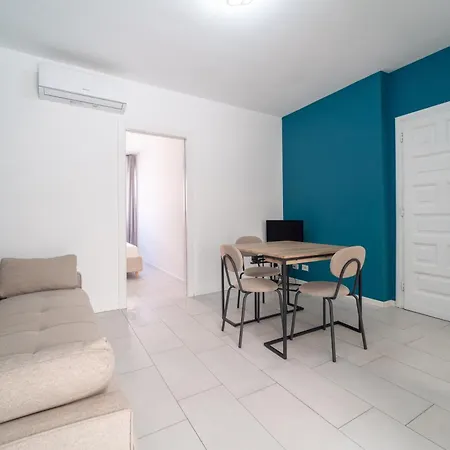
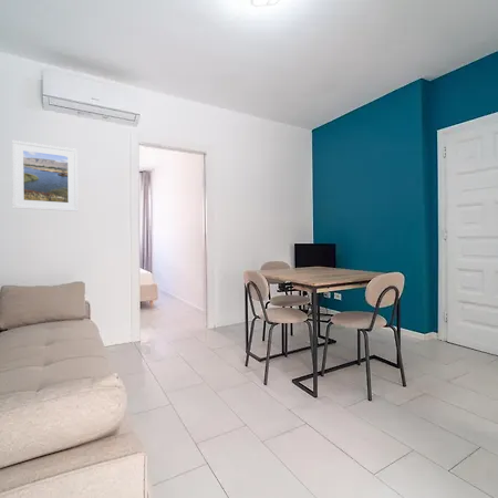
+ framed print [11,139,79,212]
